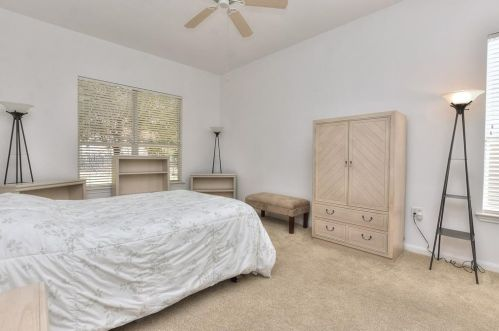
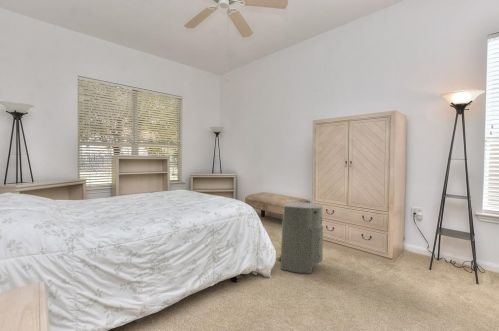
+ air purifier [277,201,324,275]
